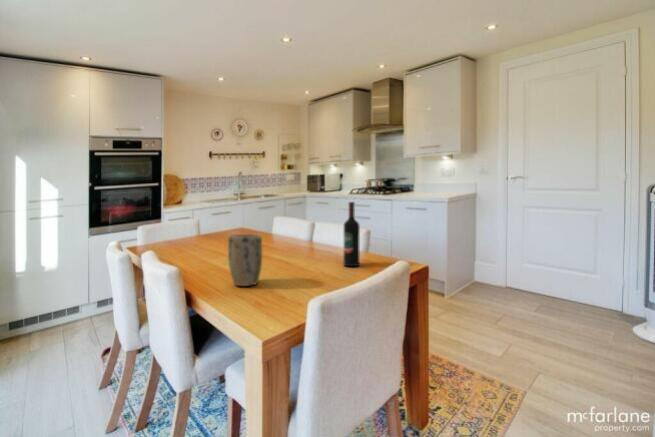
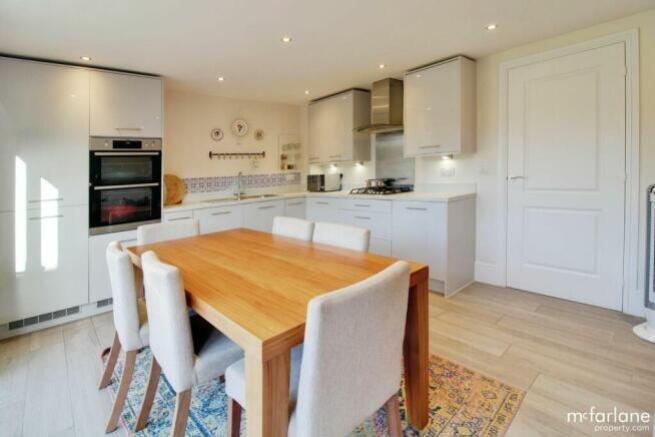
- wine bottle [343,201,361,267]
- plant pot [227,233,263,287]
